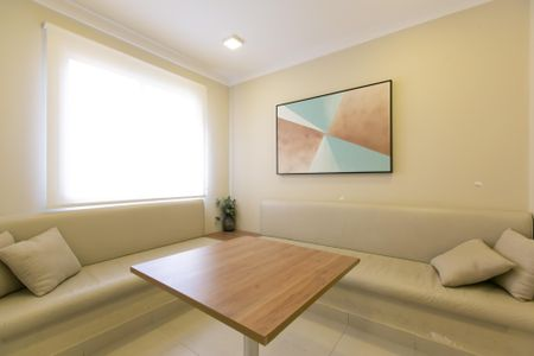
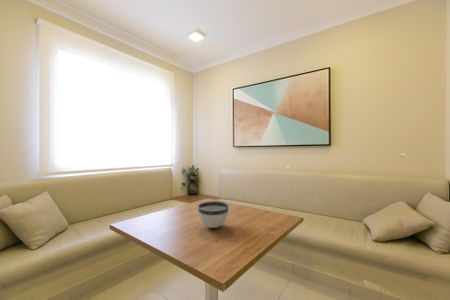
+ bowl [197,200,230,229]
